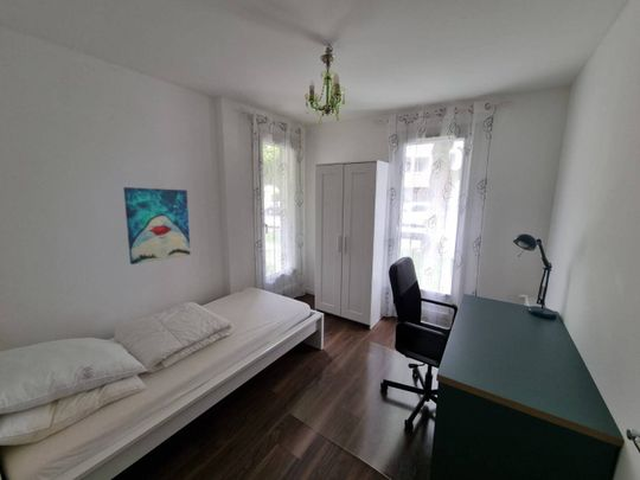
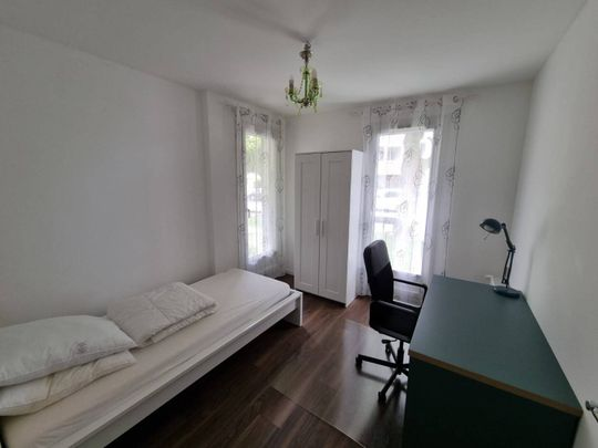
- wall art [122,186,192,265]
